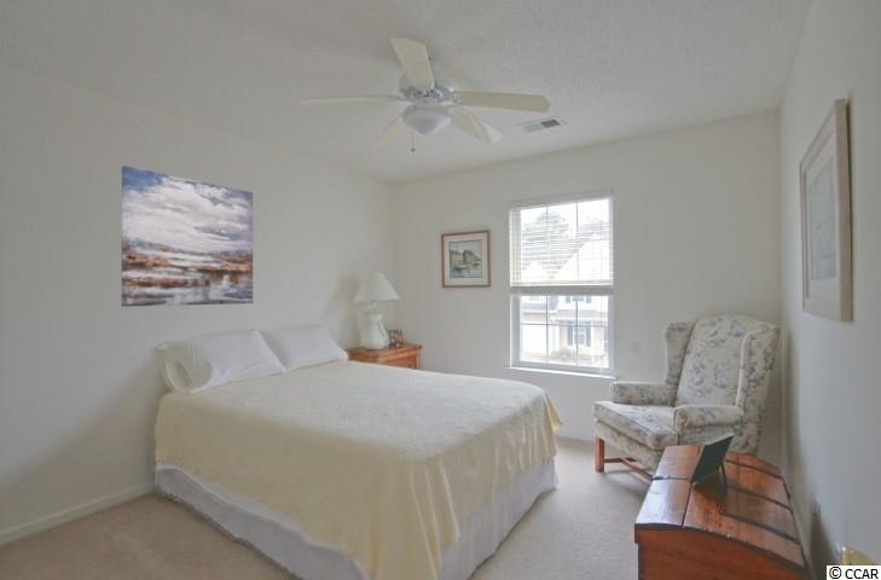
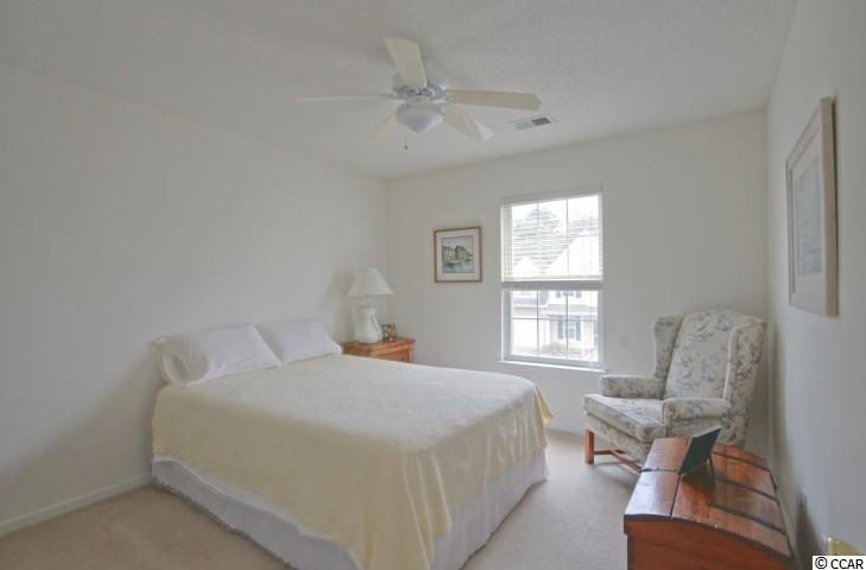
- wall art [121,164,254,308]
